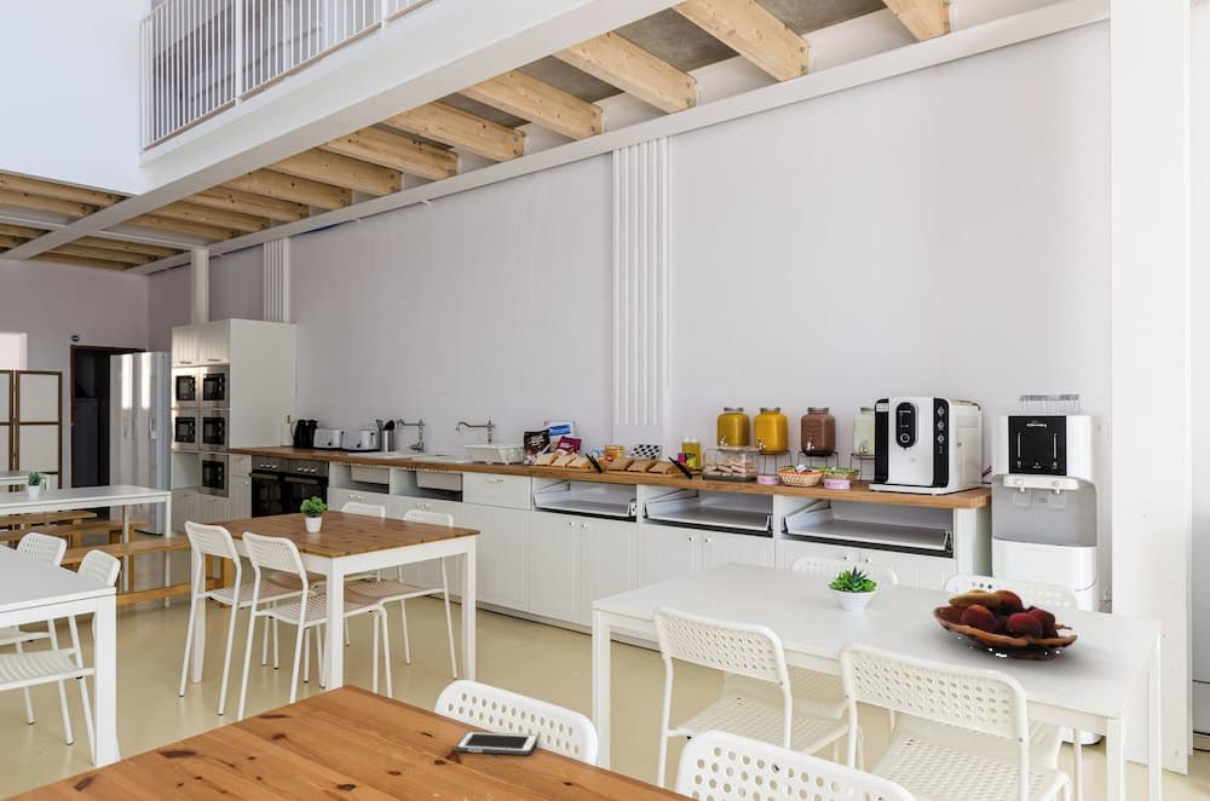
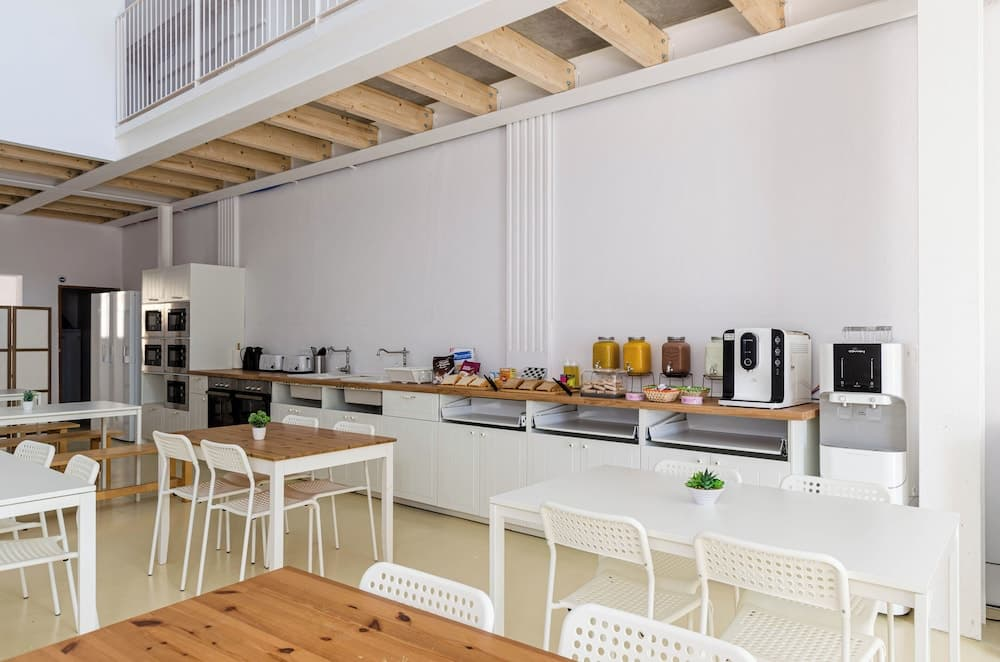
- fruit basket [932,588,1079,662]
- cell phone [456,731,540,756]
